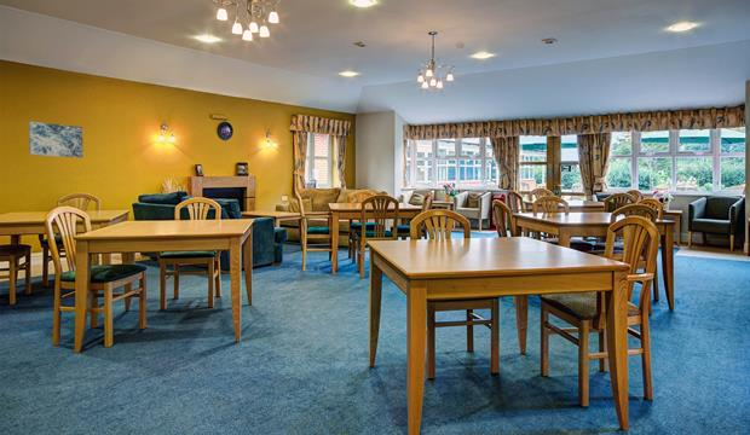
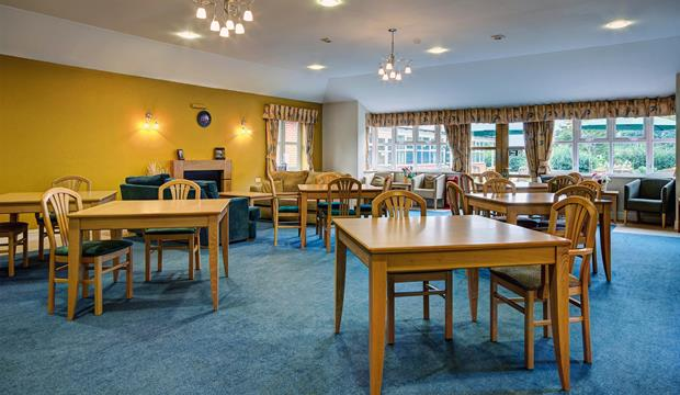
- wall art [28,121,85,160]
